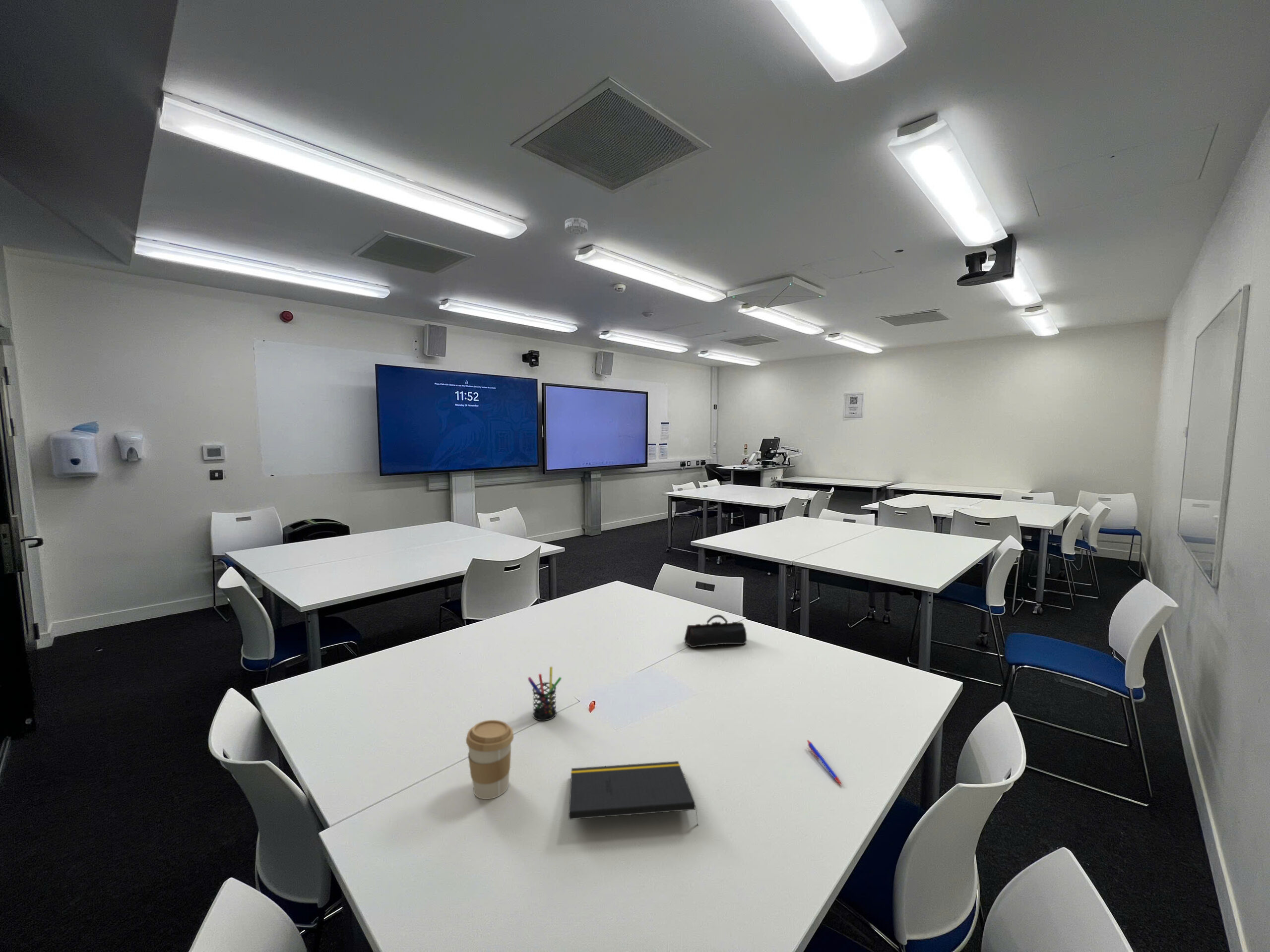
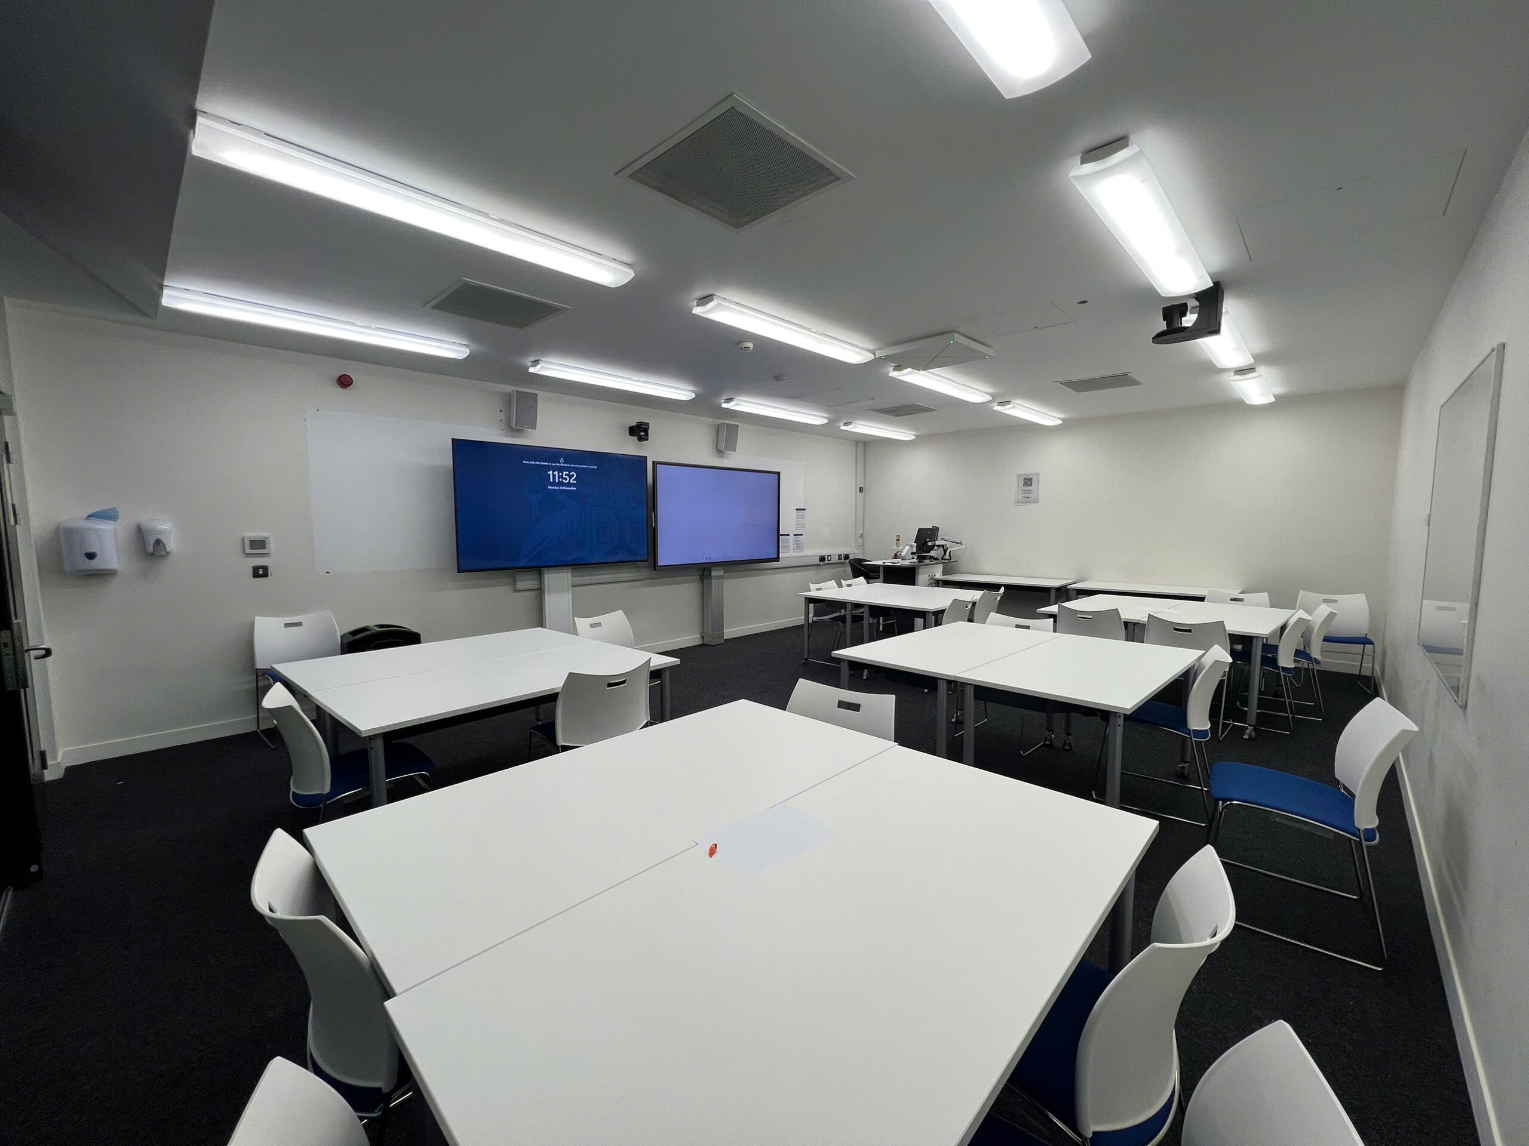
- pen holder [527,666,562,721]
- pen [807,739,843,786]
- notepad [568,761,699,826]
- coffee cup [465,719,514,800]
- pencil case [684,614,748,648]
- smoke detector [565,217,588,236]
